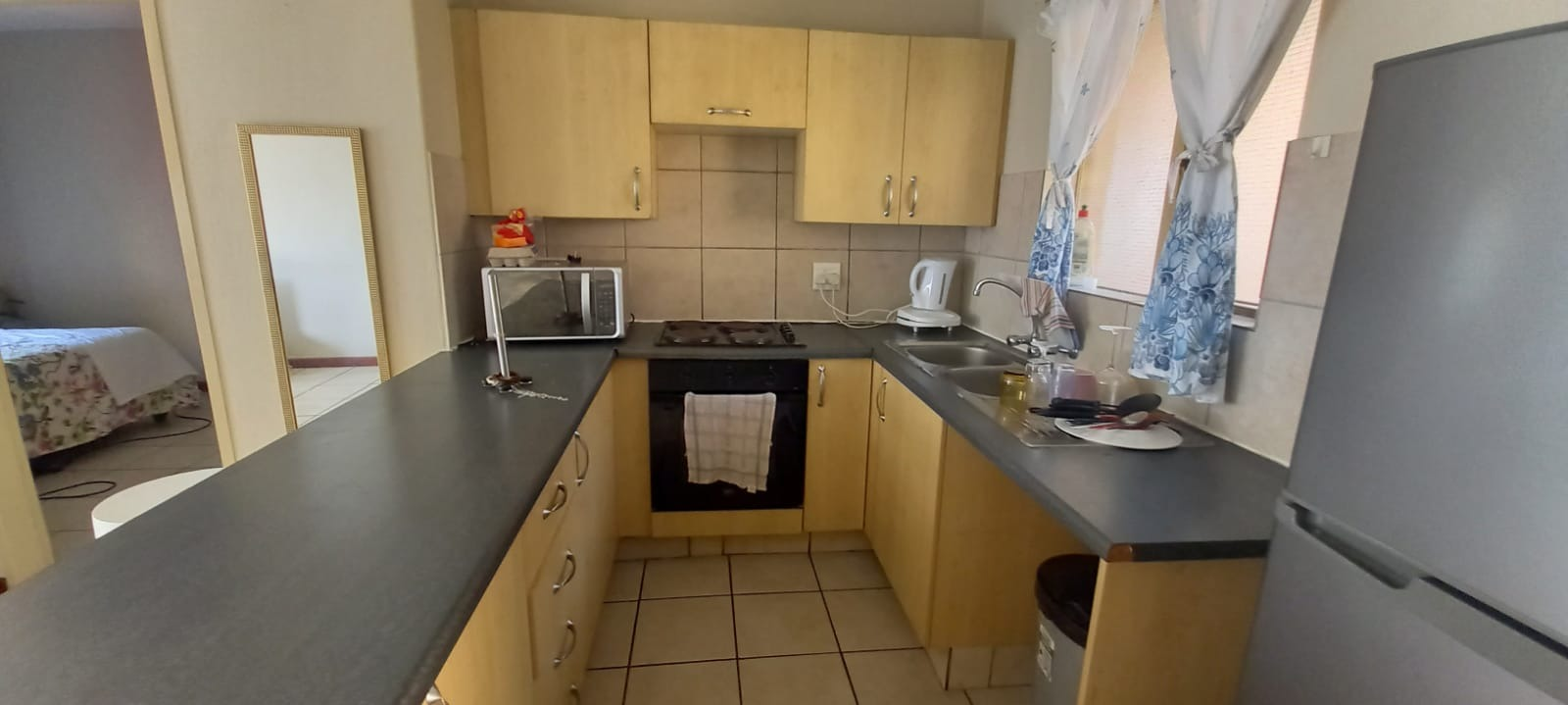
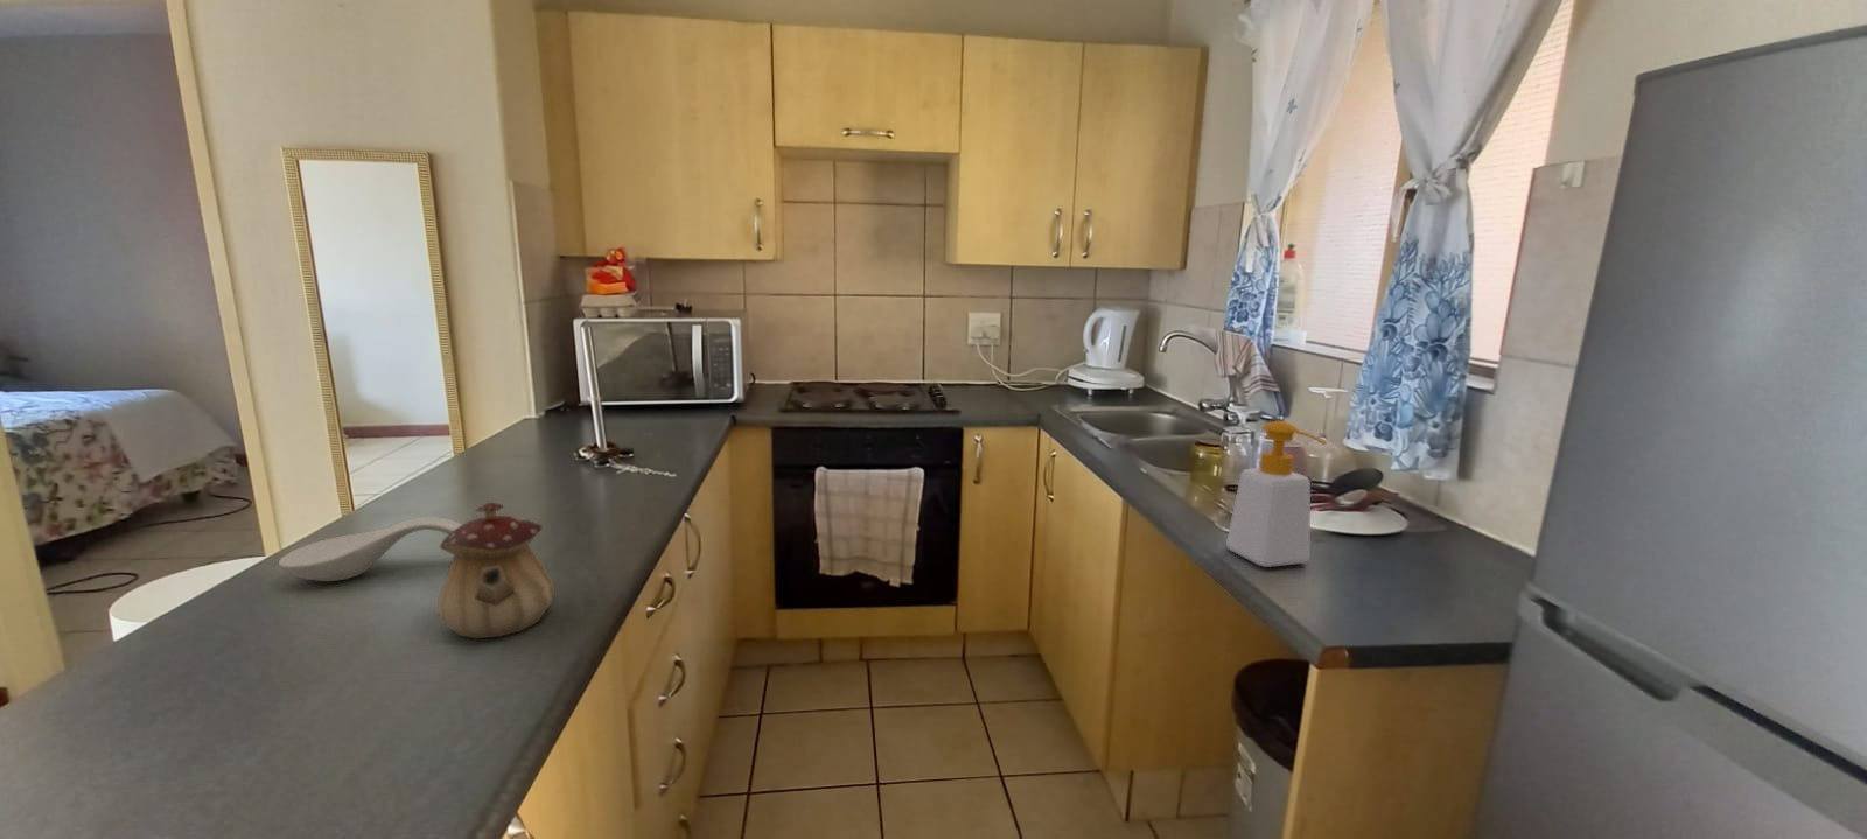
+ spoon rest [277,515,463,582]
+ teapot [438,501,555,639]
+ soap bottle [1225,420,1328,569]
